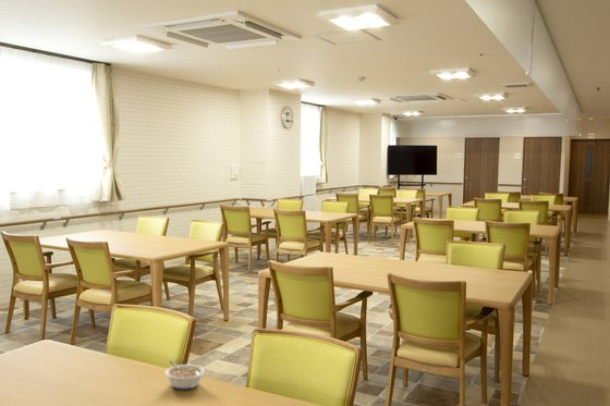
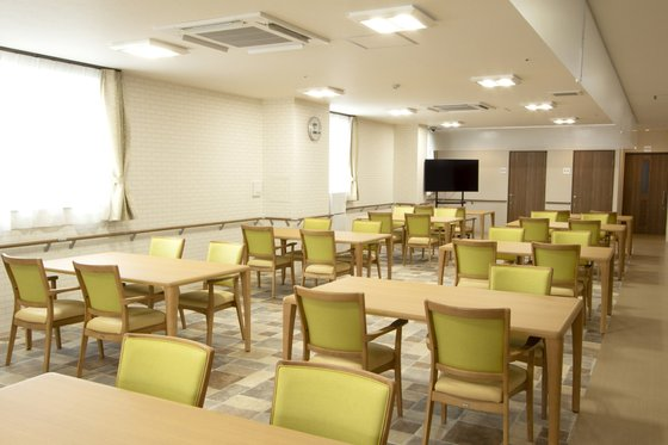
- legume [164,359,206,391]
